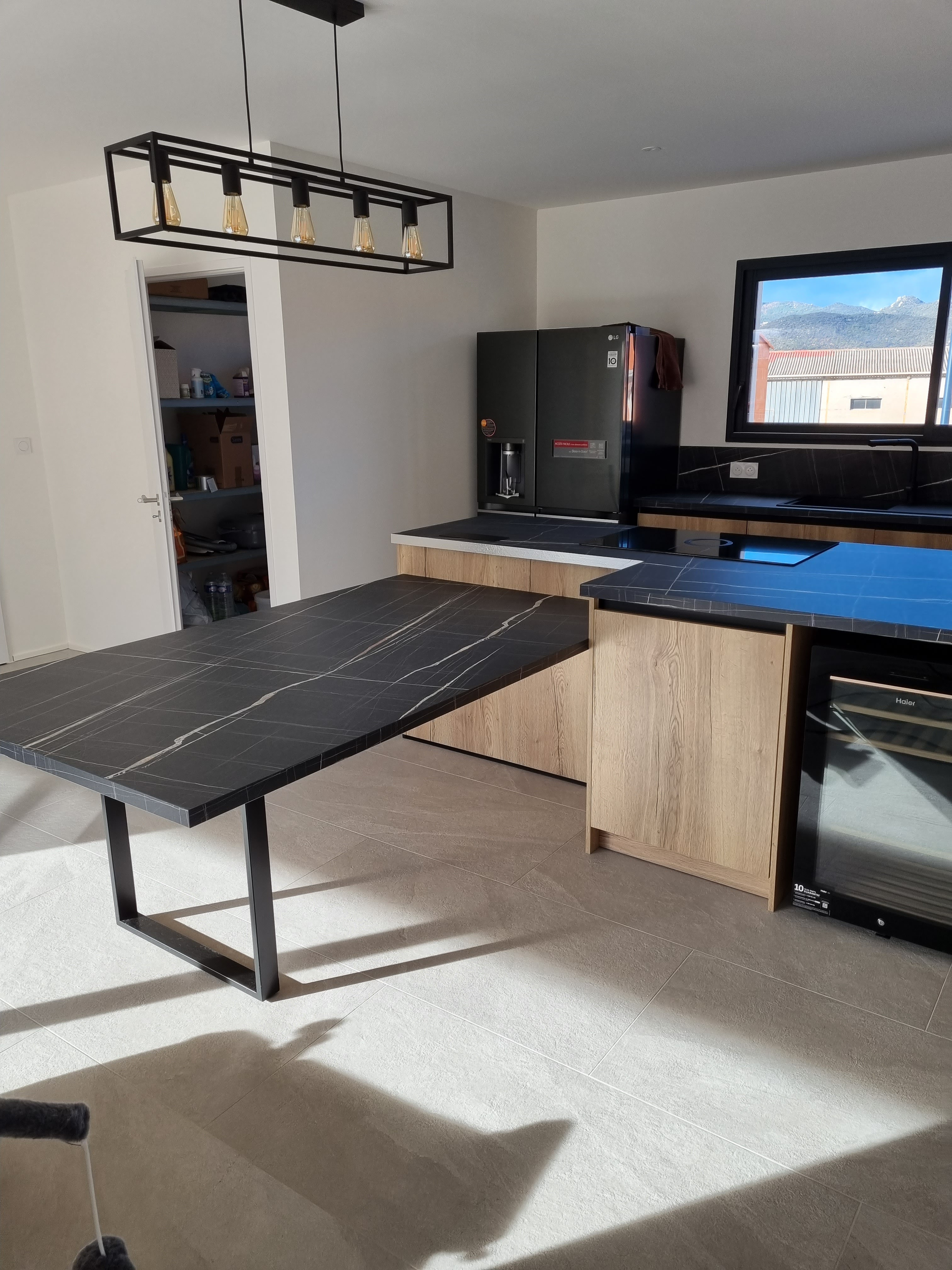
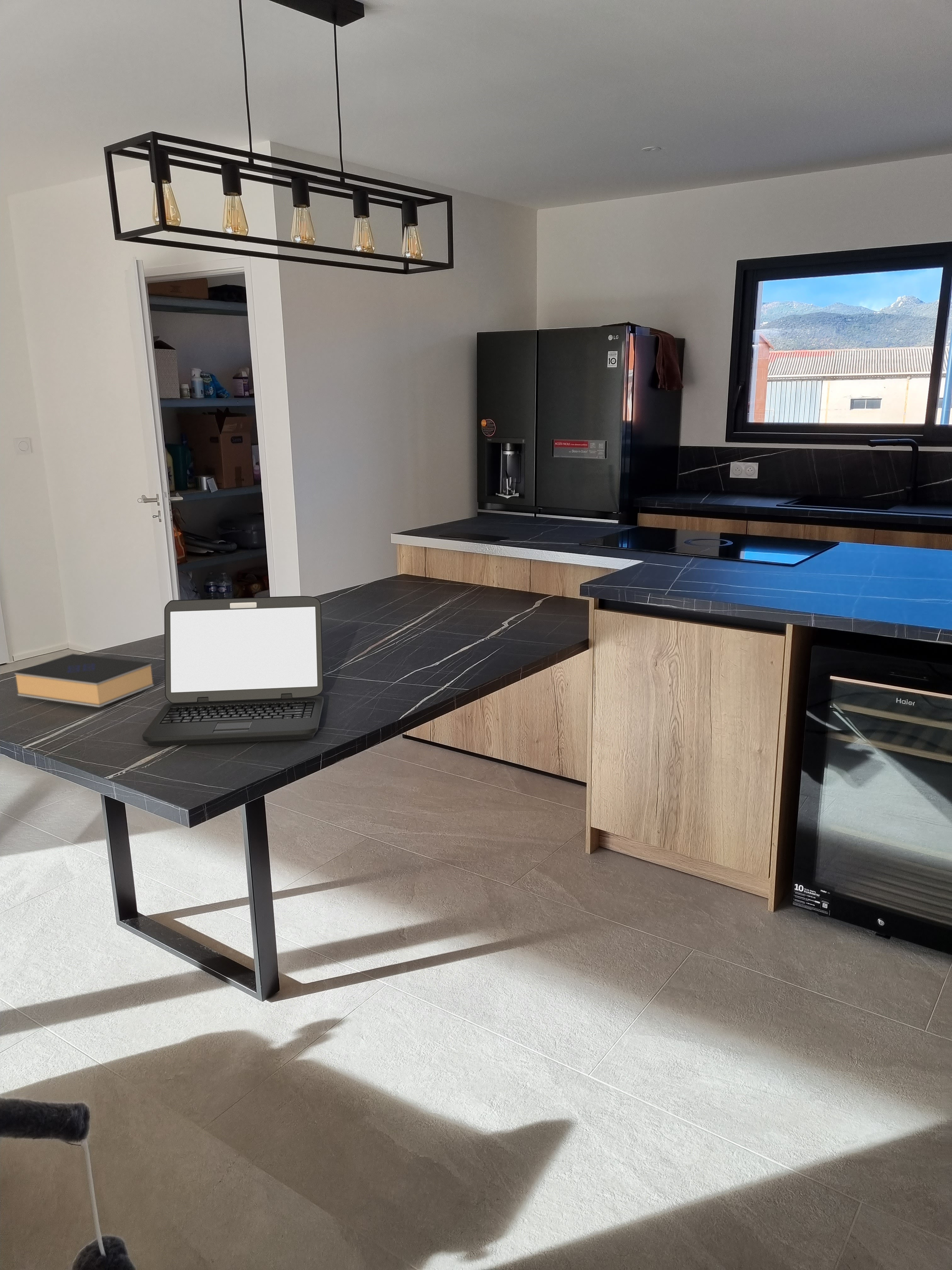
+ laptop [142,596,324,747]
+ book [14,653,154,708]
